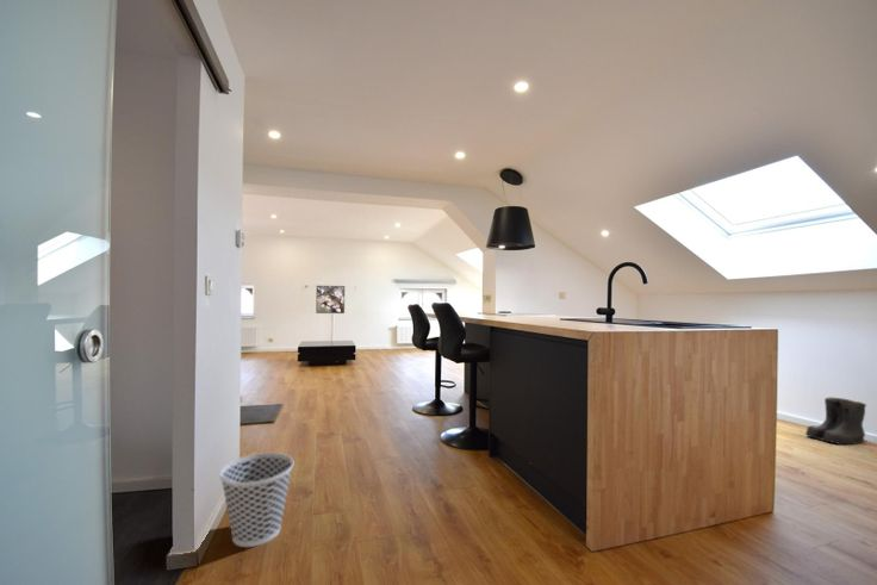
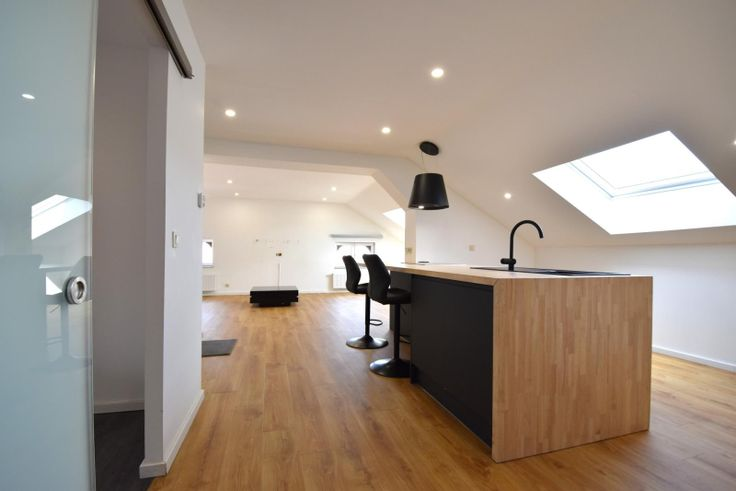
- boots [804,397,867,446]
- wastebasket [218,452,294,548]
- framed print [315,285,346,315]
